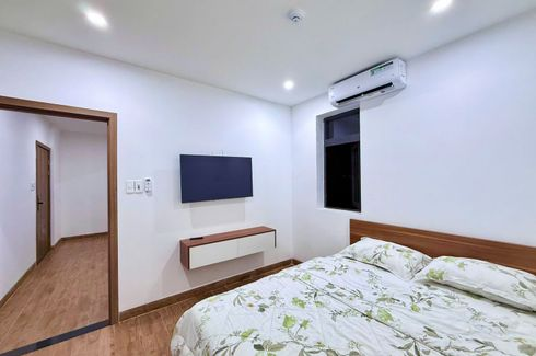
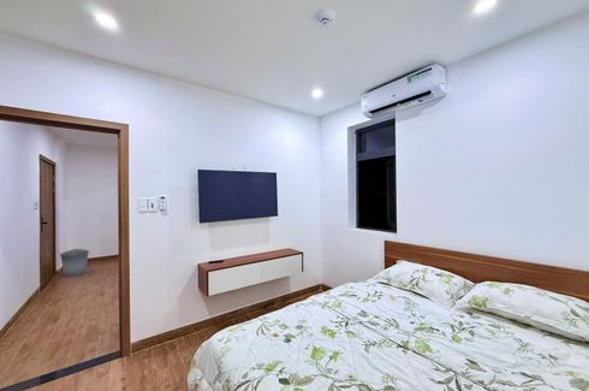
+ trash can [59,248,90,278]
